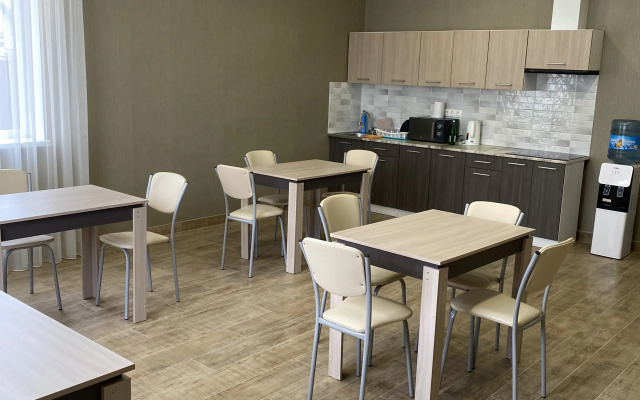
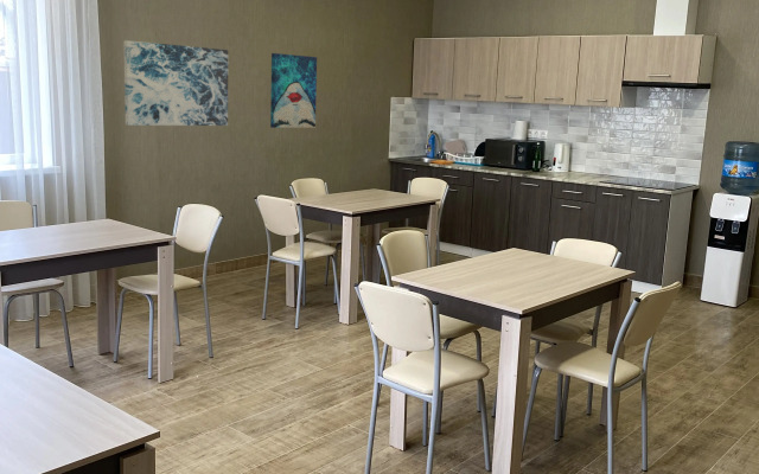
+ wall art [123,39,229,127]
+ wall art [269,52,318,129]
